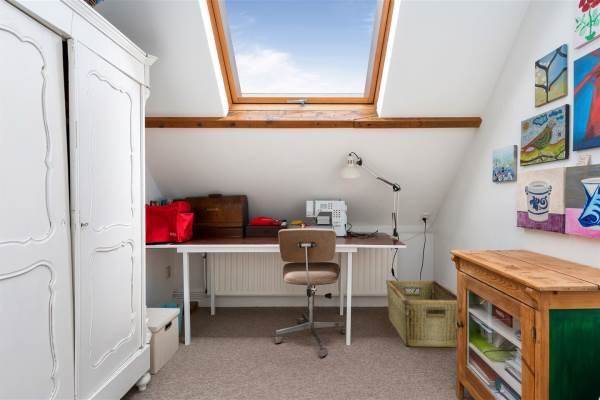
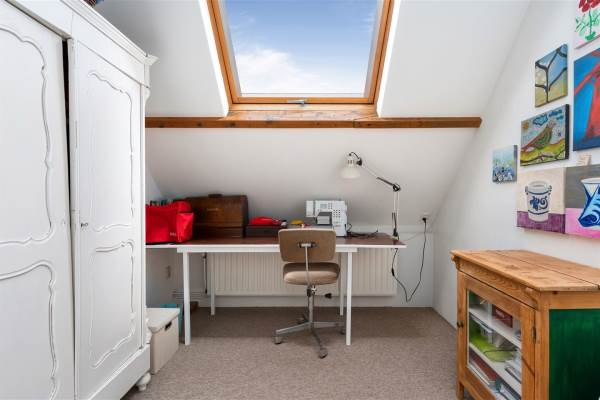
- hamper [385,279,458,348]
